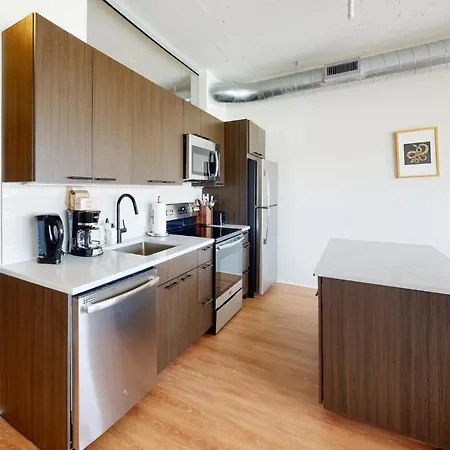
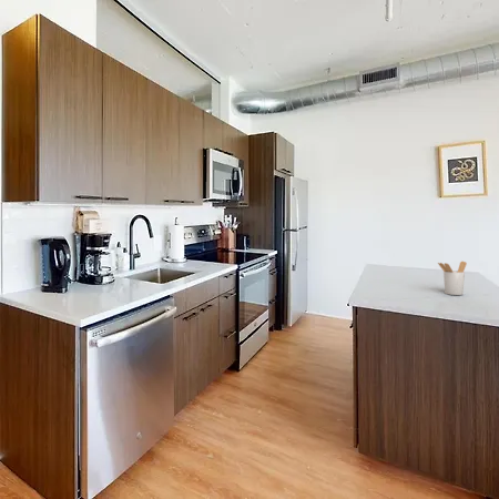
+ utensil holder [437,261,468,296]
